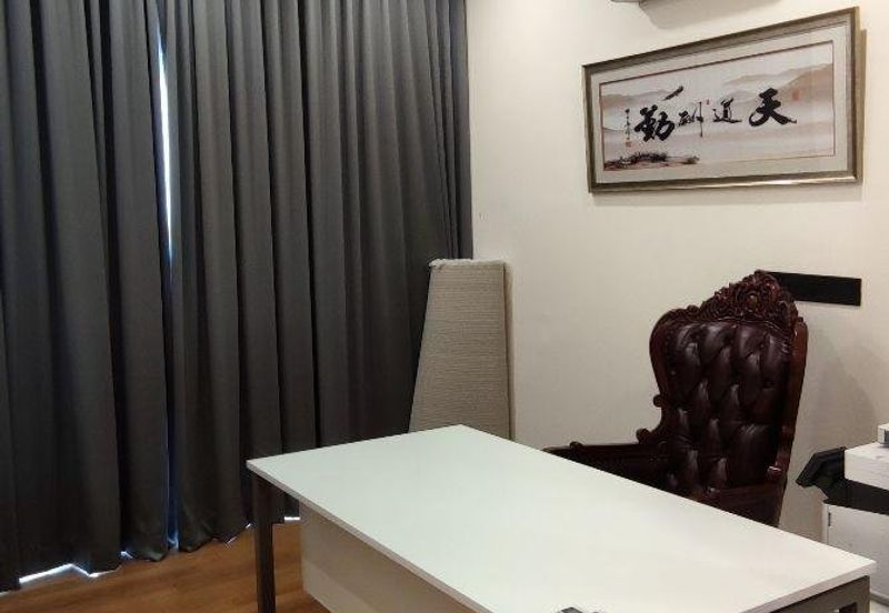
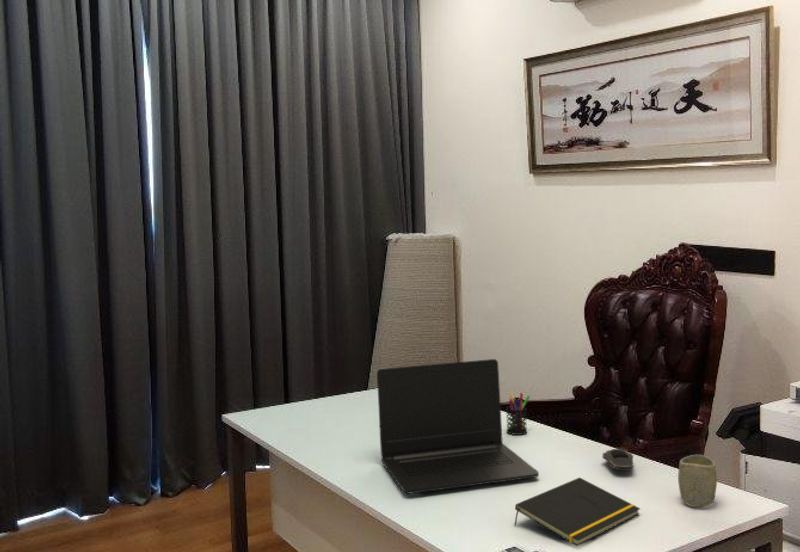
+ computer mouse [602,448,634,471]
+ laptop [376,358,540,495]
+ pen holder [505,391,531,436]
+ notepad [513,476,641,547]
+ cup [677,454,718,508]
